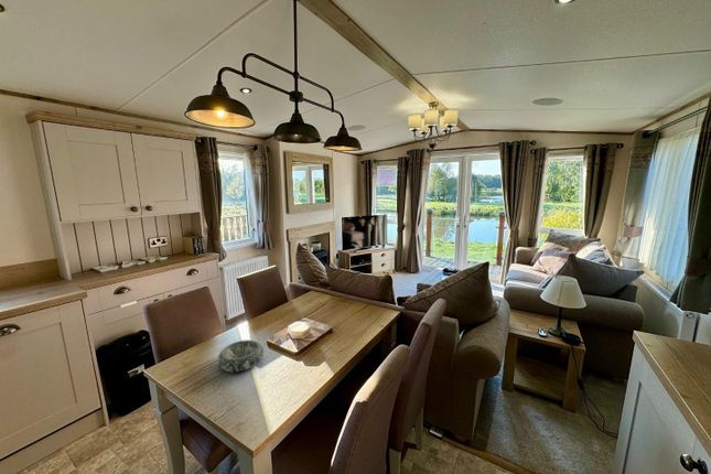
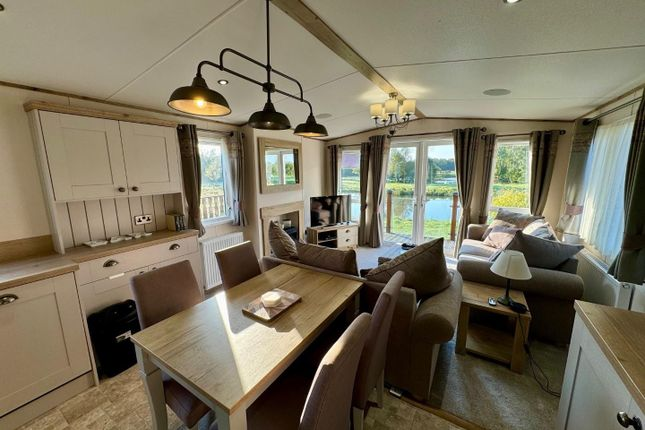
- decorative bowl [217,338,265,373]
